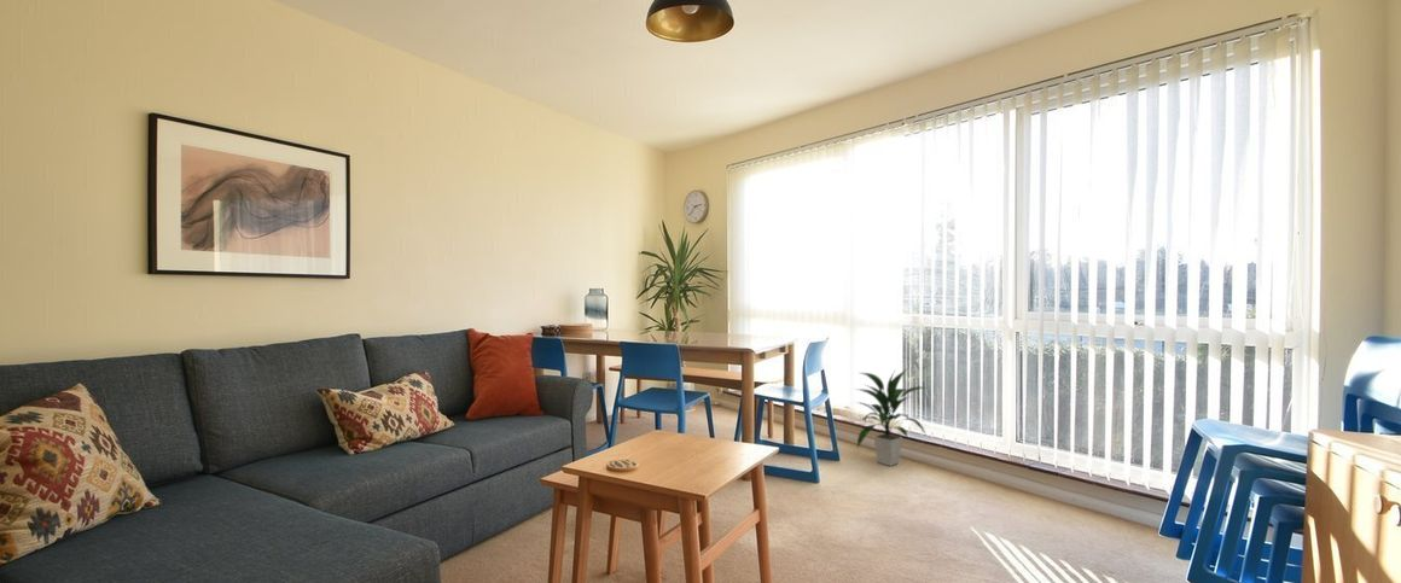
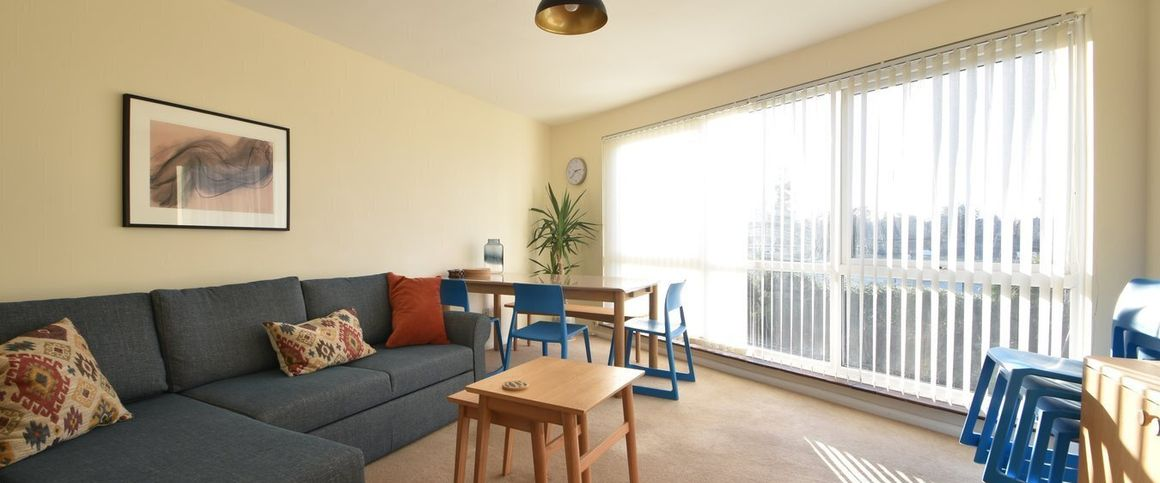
- indoor plant [854,368,928,467]
